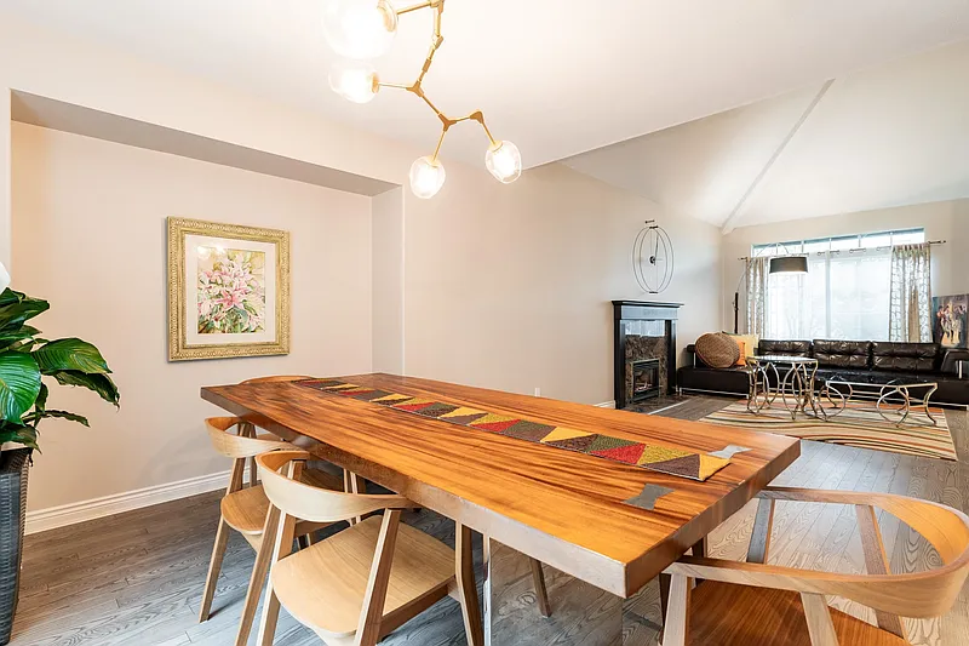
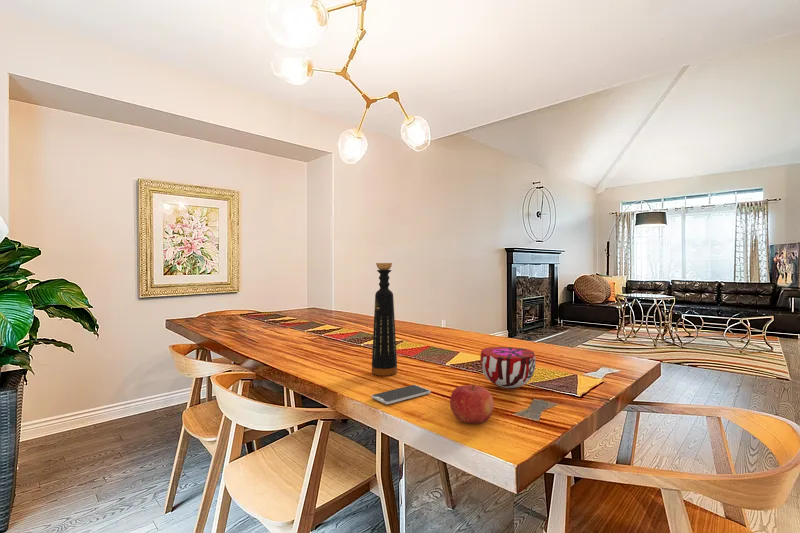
+ smartphone [370,384,432,405]
+ fruit [449,384,494,425]
+ bottle [371,262,398,377]
+ decorative bowl [479,346,537,389]
